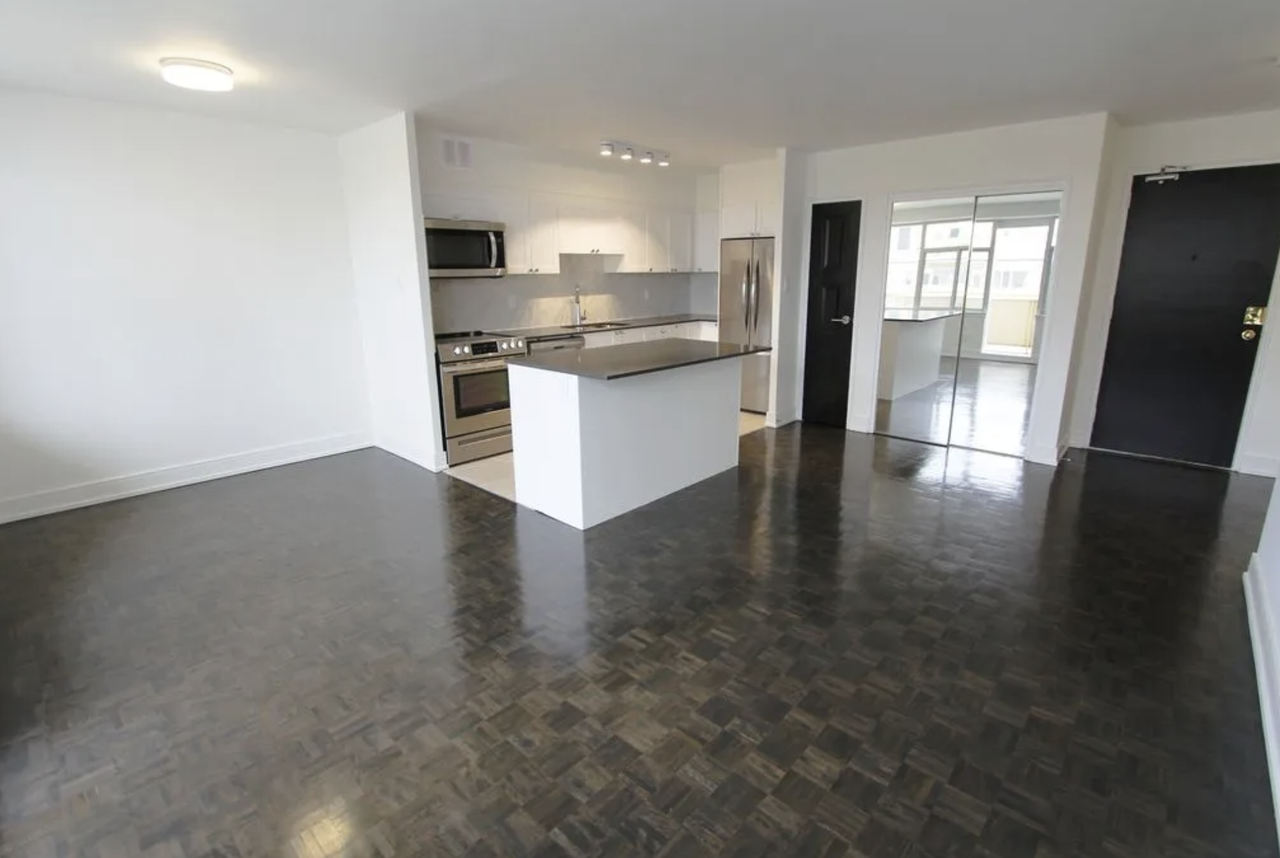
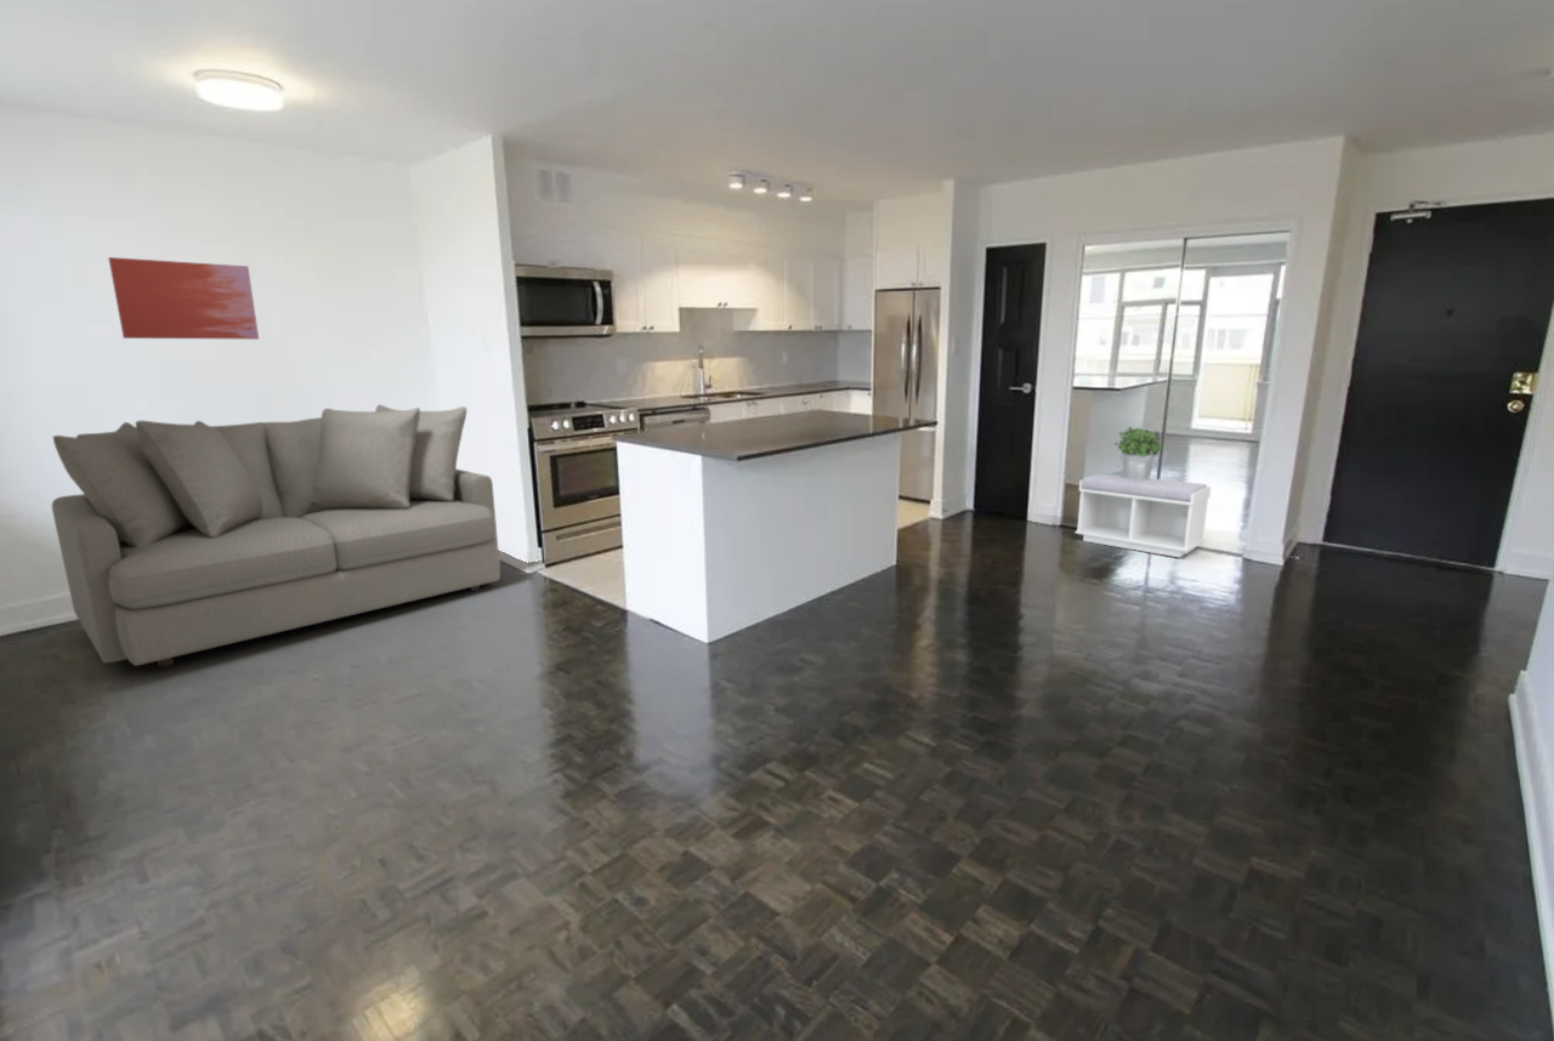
+ wall art [107,256,260,341]
+ bench [1074,472,1213,558]
+ potted plant [1113,426,1164,479]
+ sofa [51,404,501,669]
